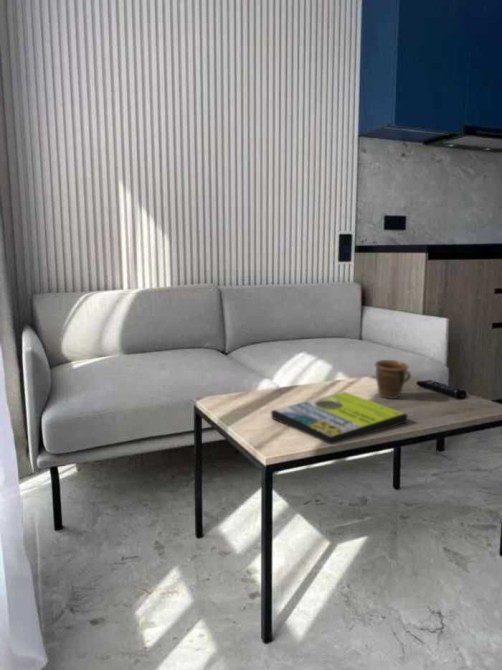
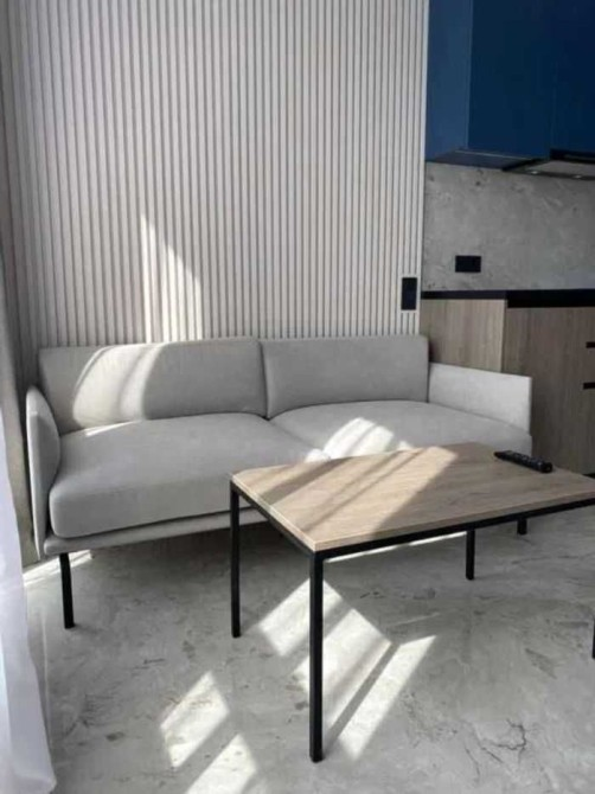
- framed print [270,391,408,445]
- mug [373,359,412,400]
